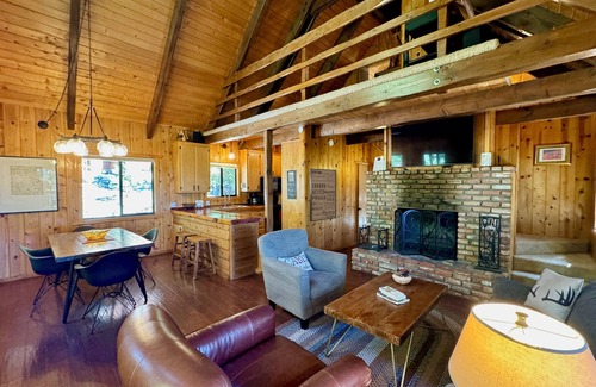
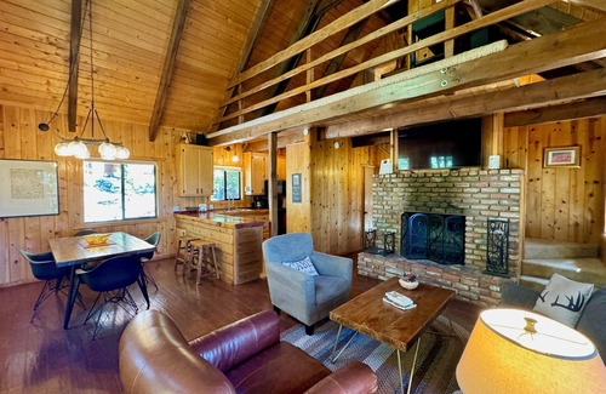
- wall art [309,167,337,223]
